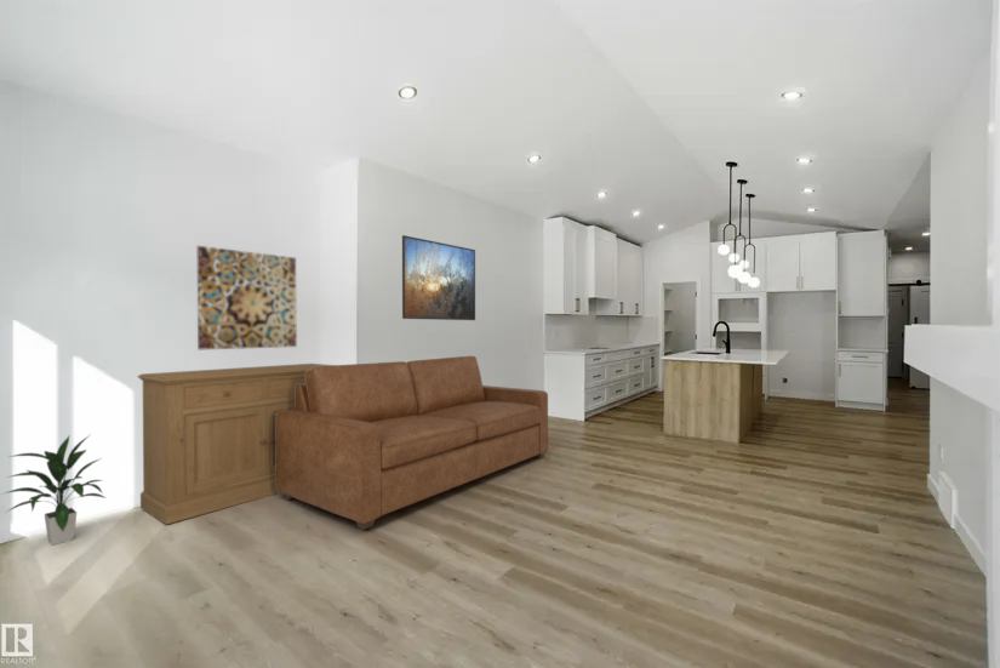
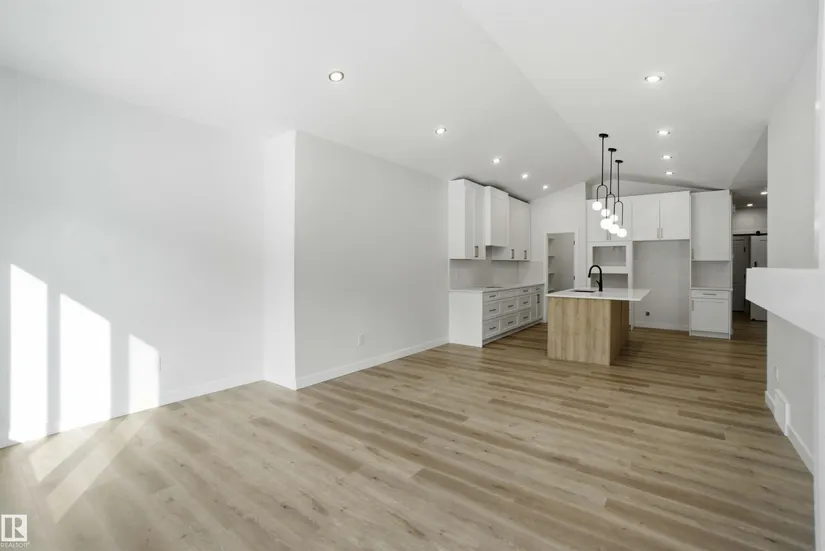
- wall art [196,245,298,352]
- sideboard [137,362,336,526]
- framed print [401,234,476,321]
- sofa [276,355,549,531]
- indoor plant [0,432,108,547]
